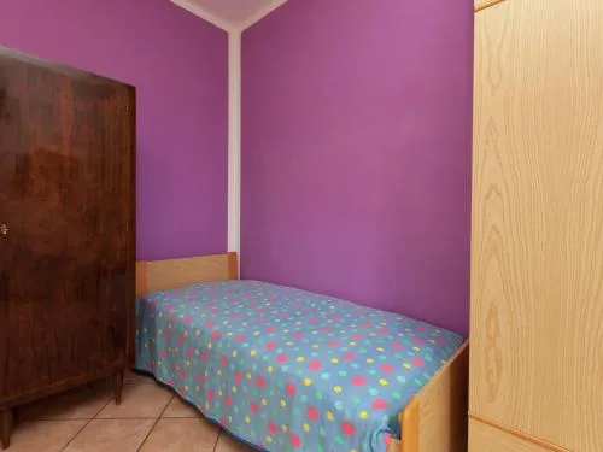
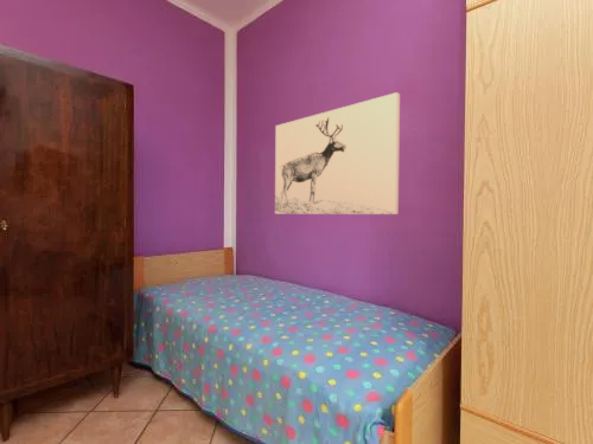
+ wall art [274,91,401,215]
